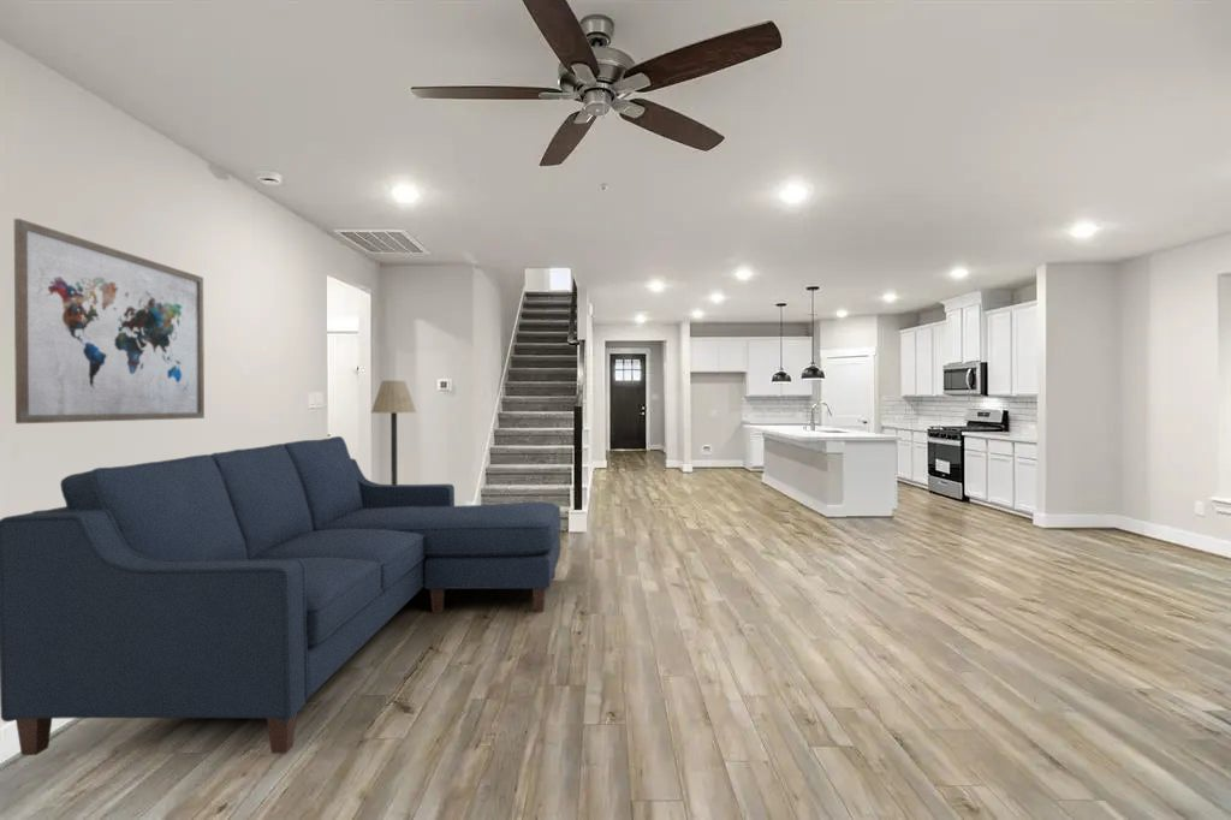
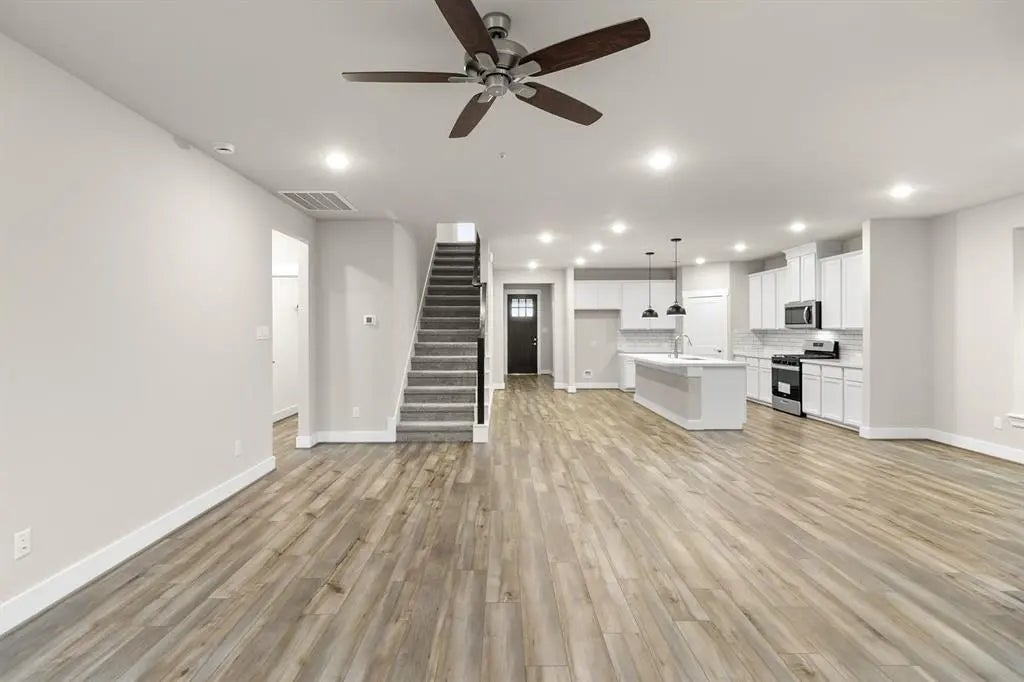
- sofa [0,435,563,756]
- floor lamp [370,380,417,485]
- wall art [13,218,206,424]
